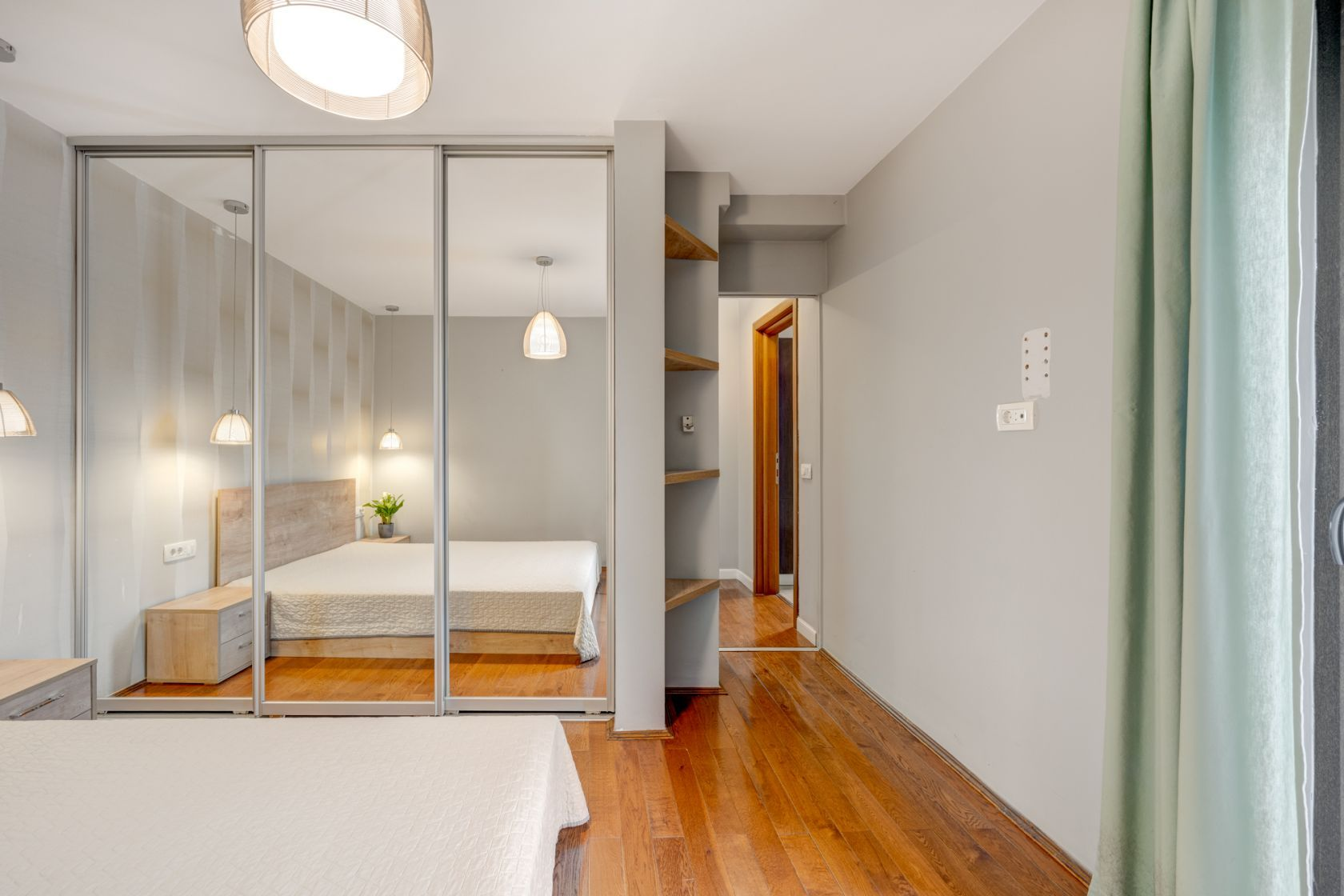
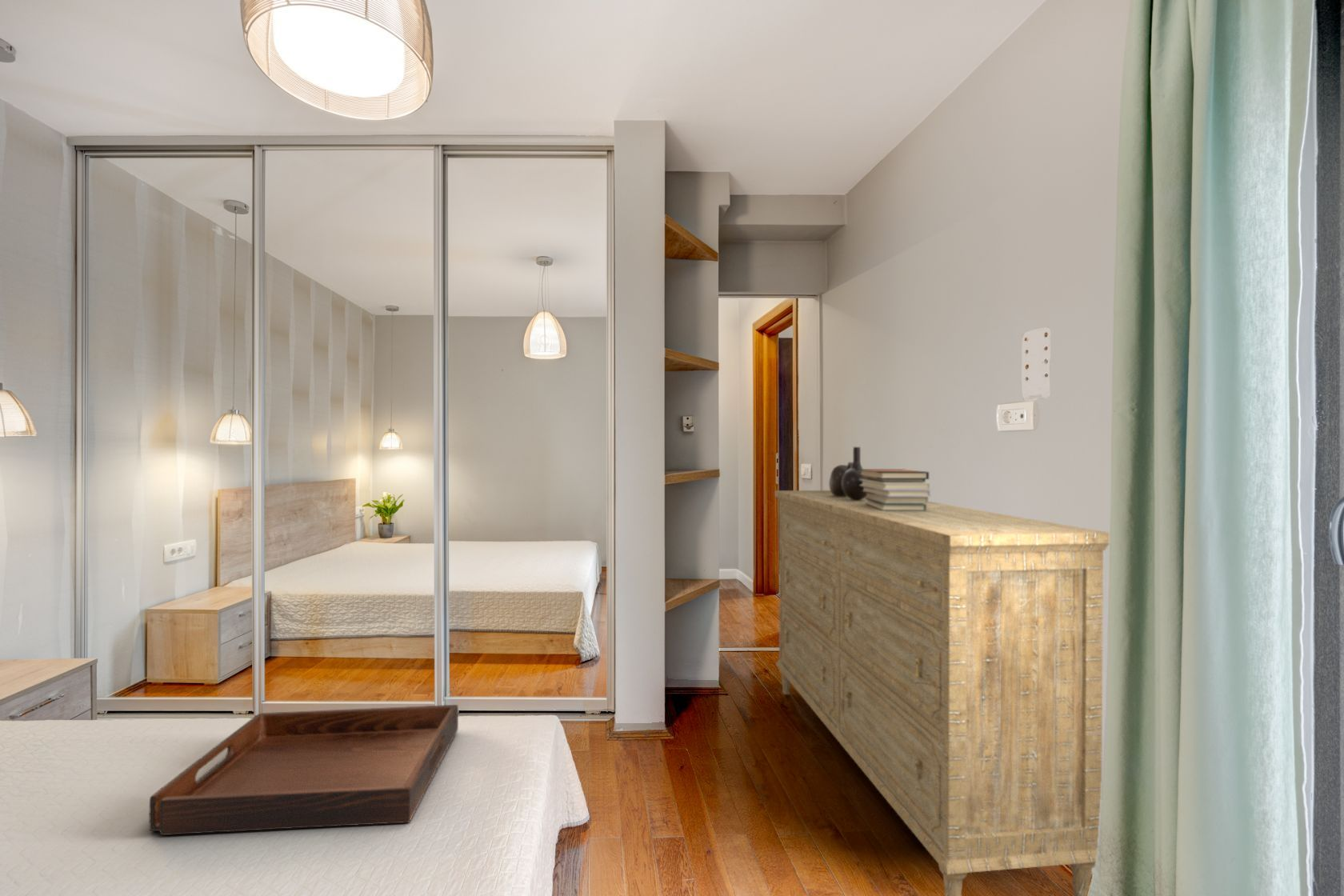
+ book stack [858,468,931,511]
+ dresser [774,490,1110,896]
+ decorative vase [828,446,869,500]
+ serving tray [148,704,459,836]
